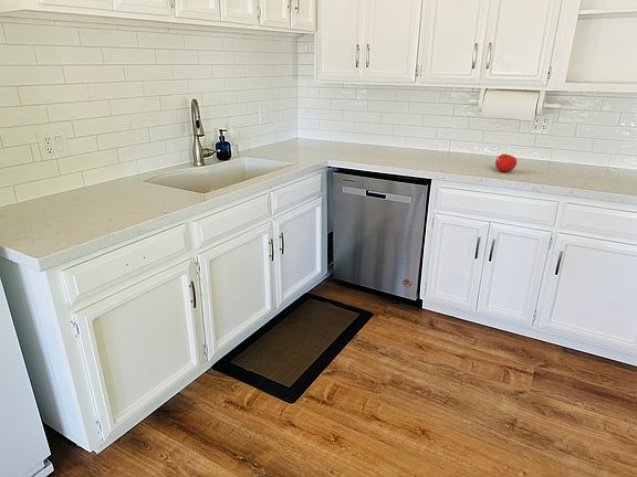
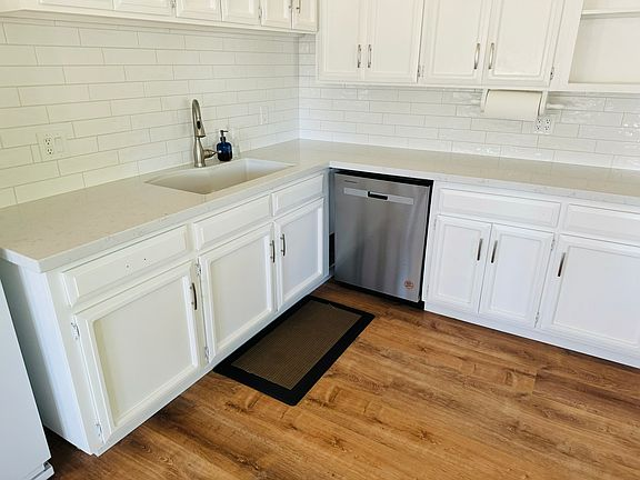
- fruit [494,152,518,173]
